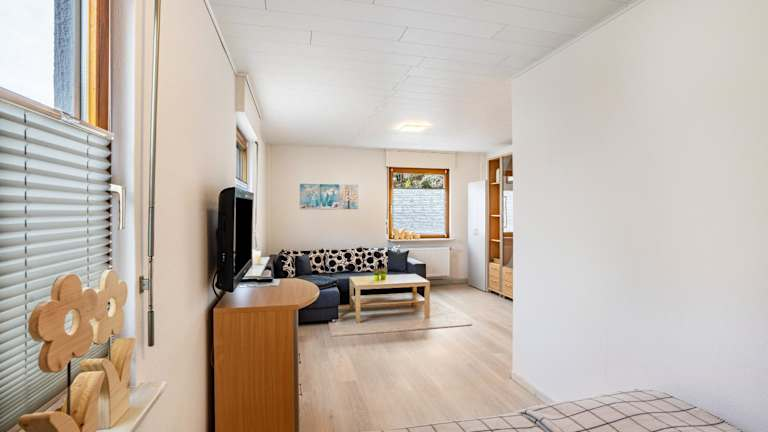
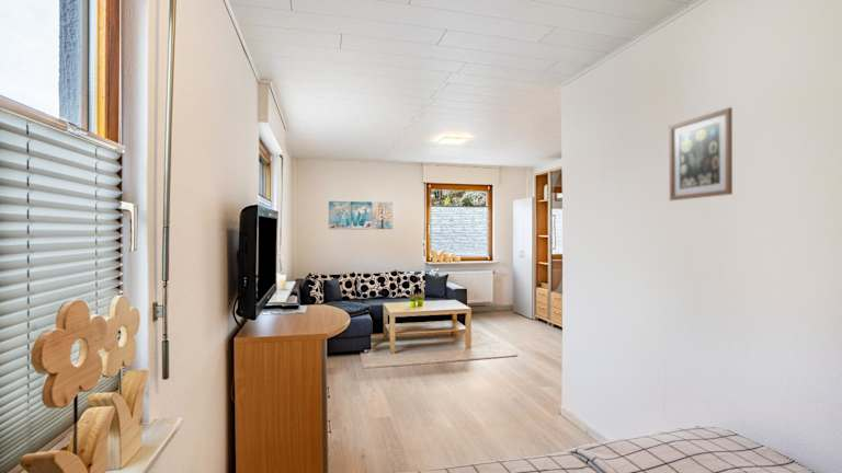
+ wall art [669,106,733,201]
